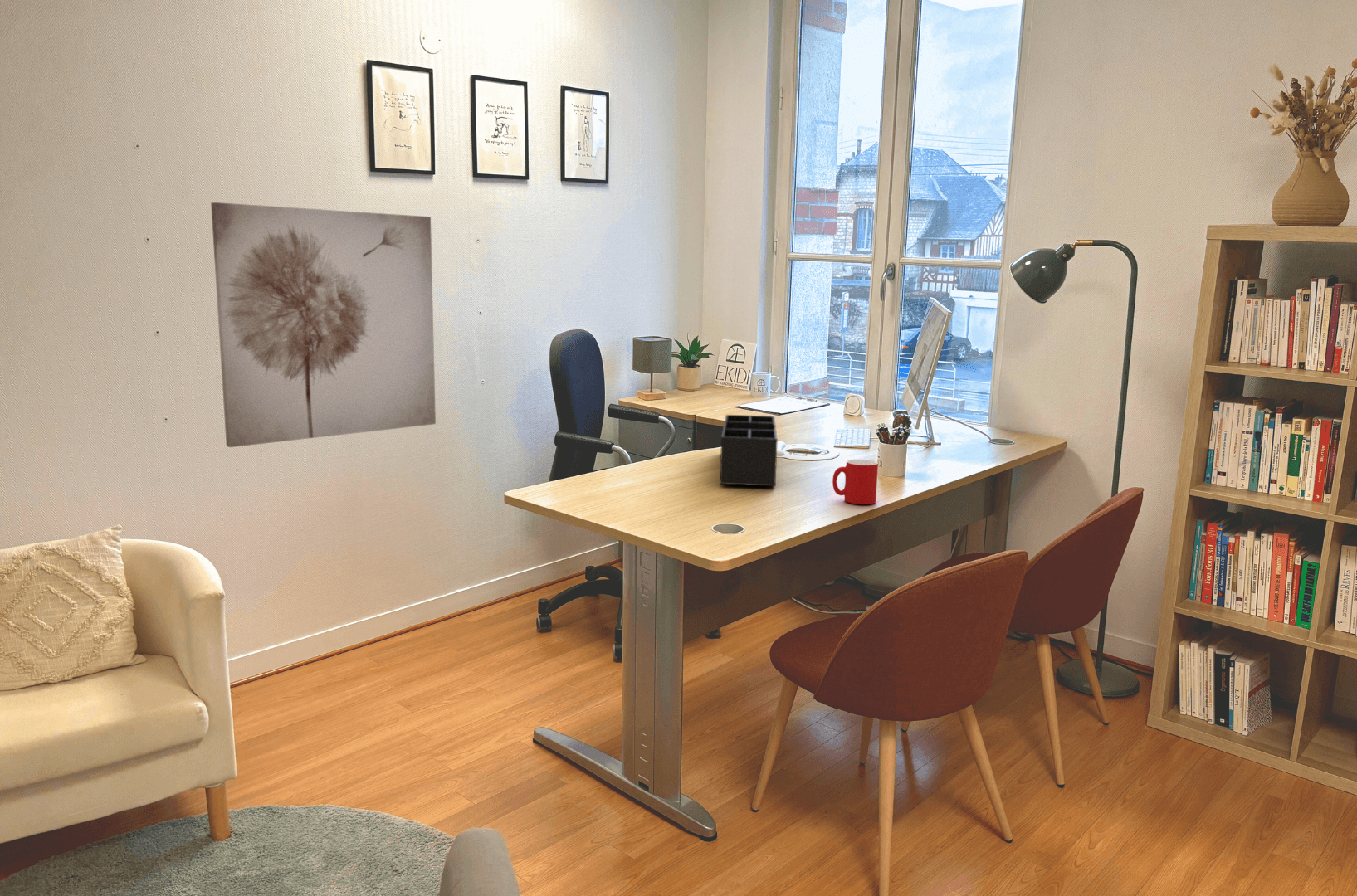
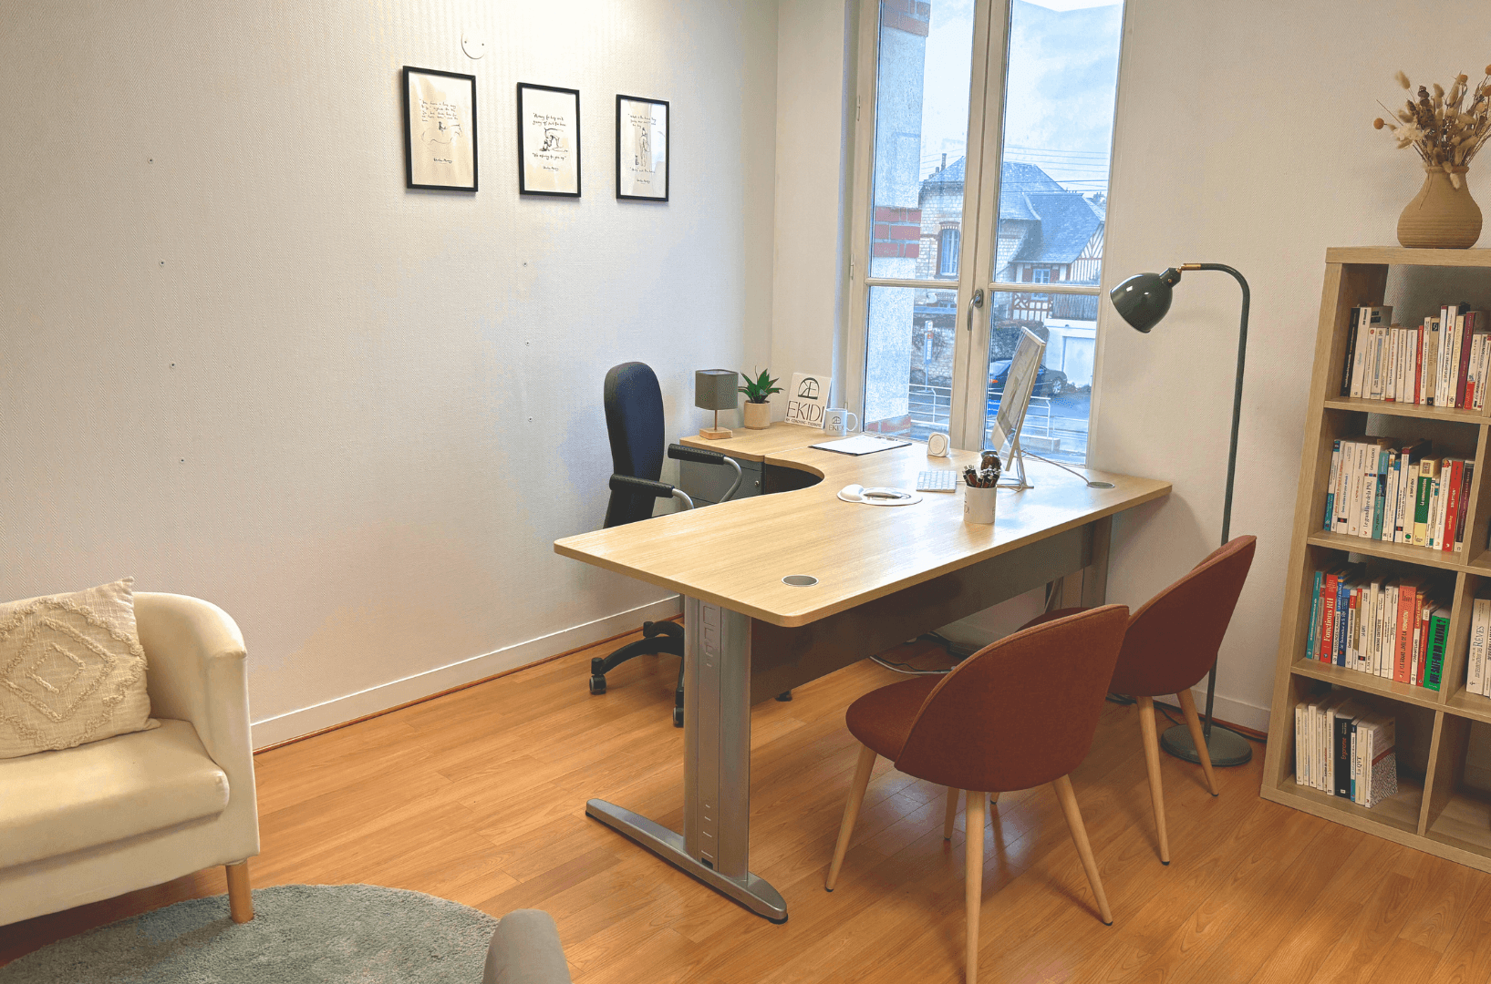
- cup [832,459,879,505]
- desk organizer [719,414,779,487]
- wall art [210,202,437,448]
